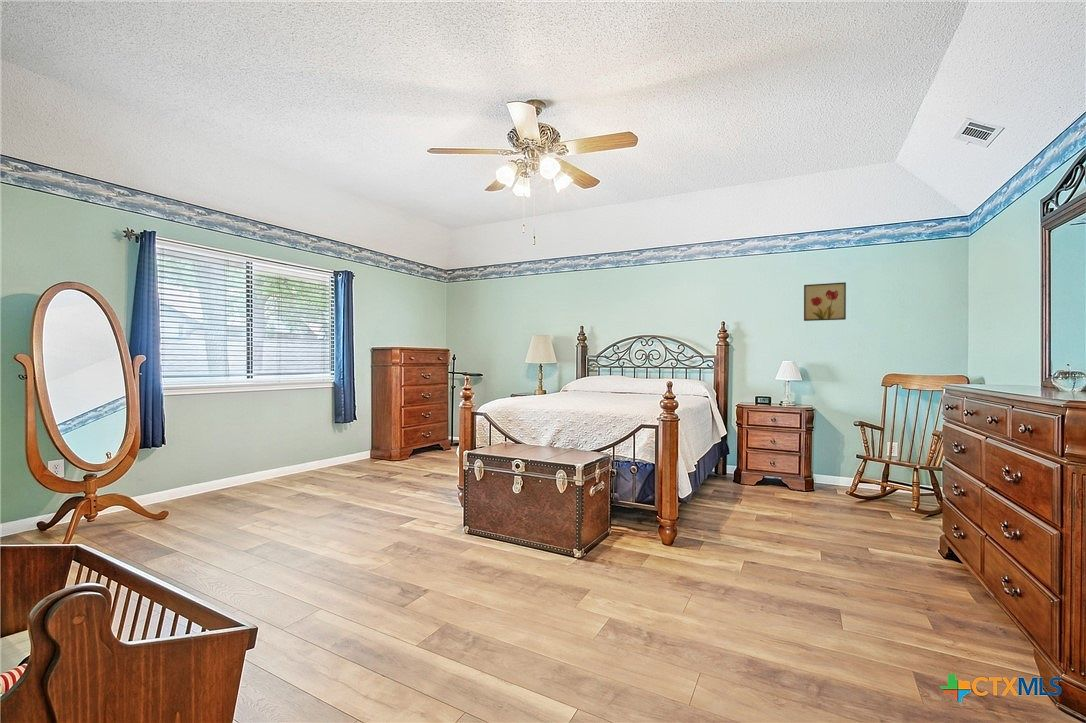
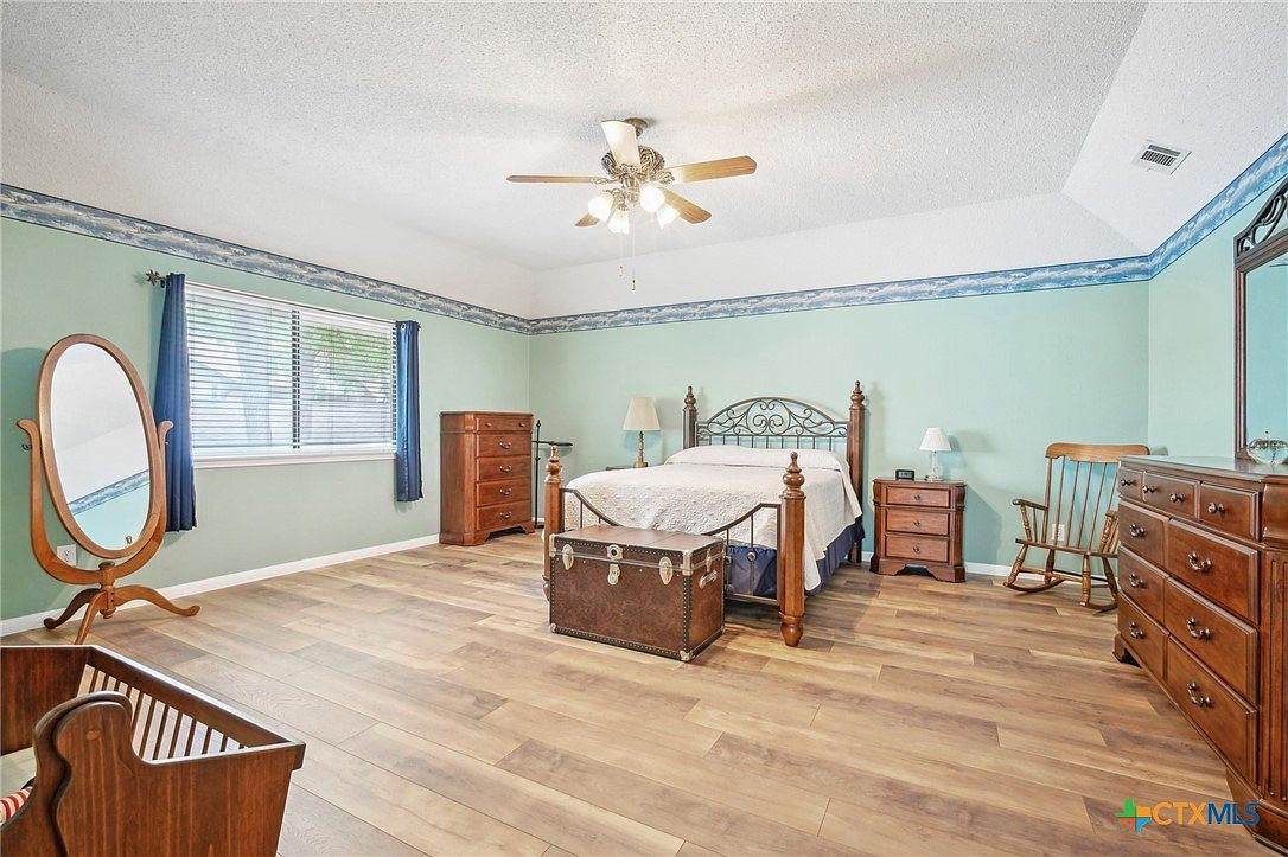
- wall art [803,281,847,322]
